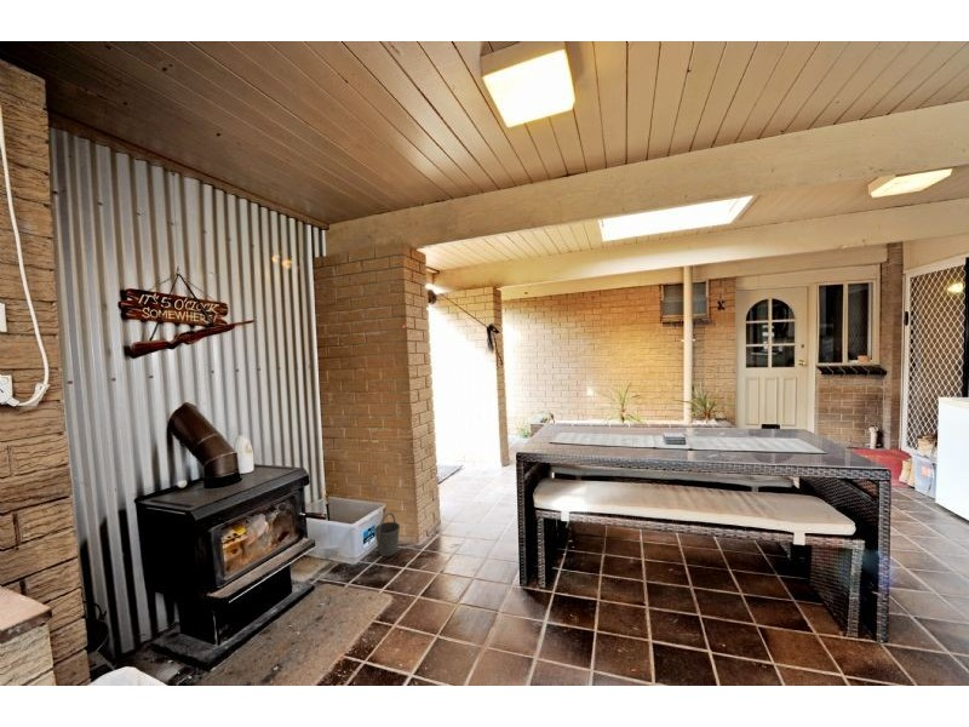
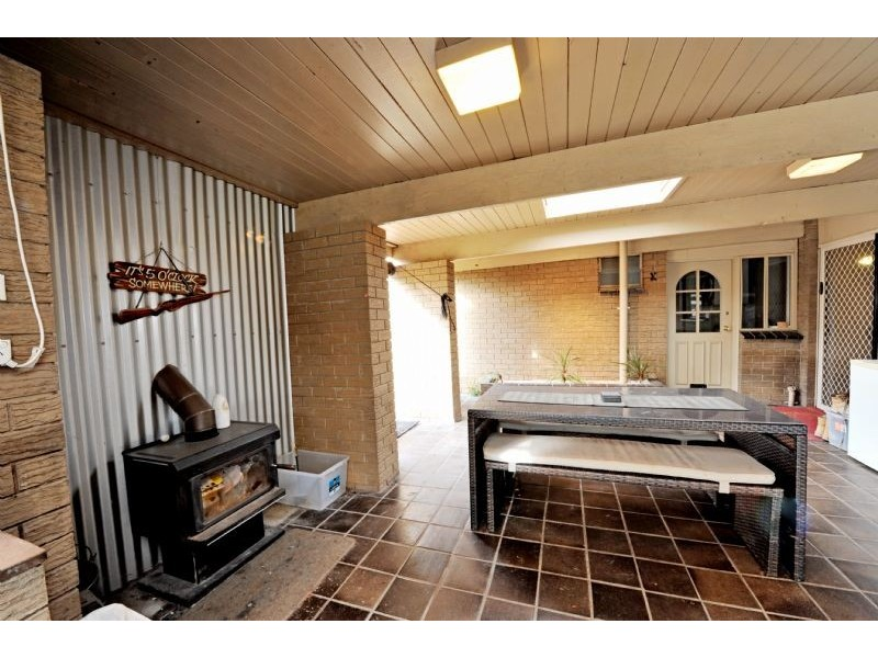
- bucket [373,511,401,557]
